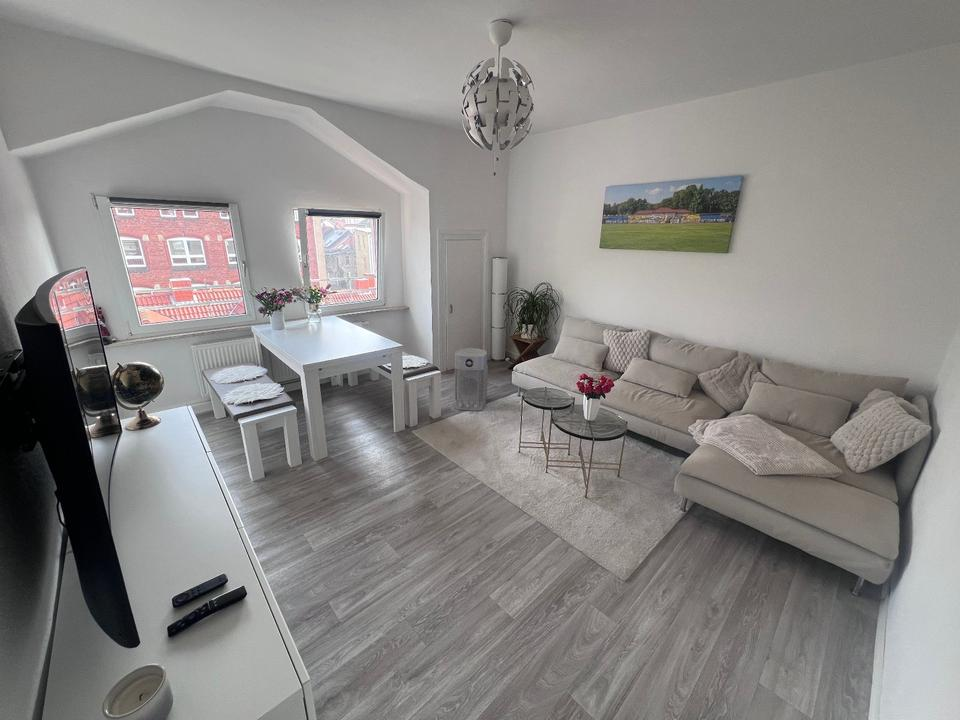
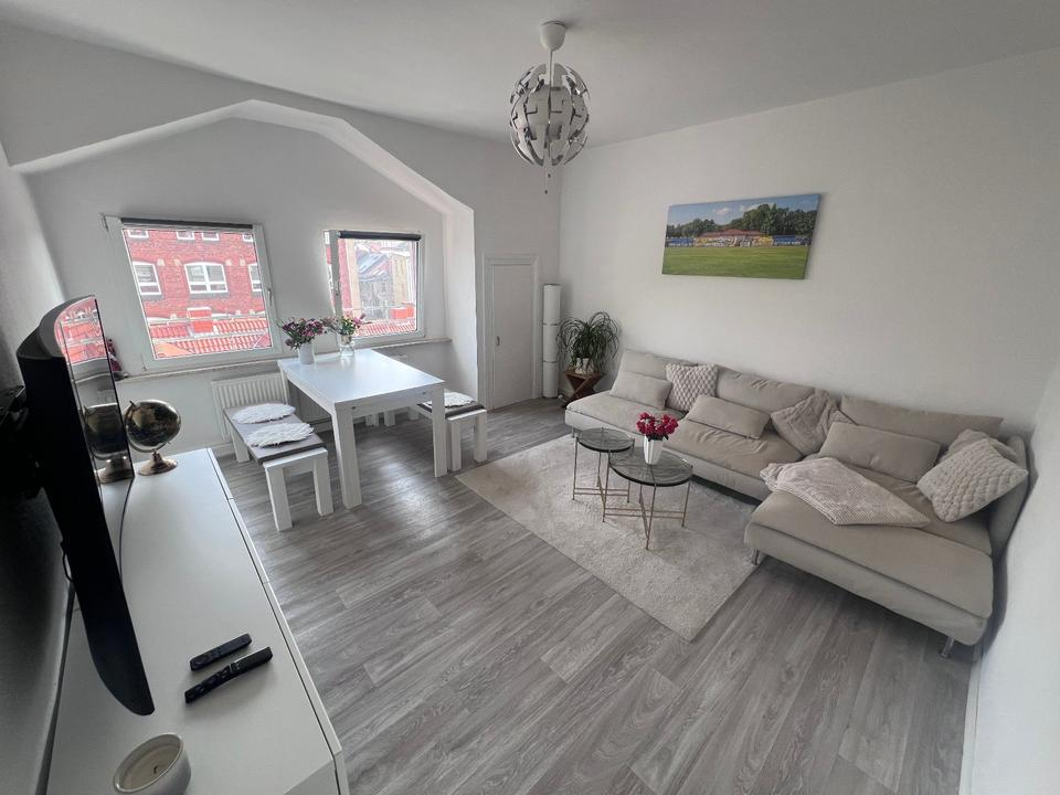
- air purifier [454,347,489,412]
